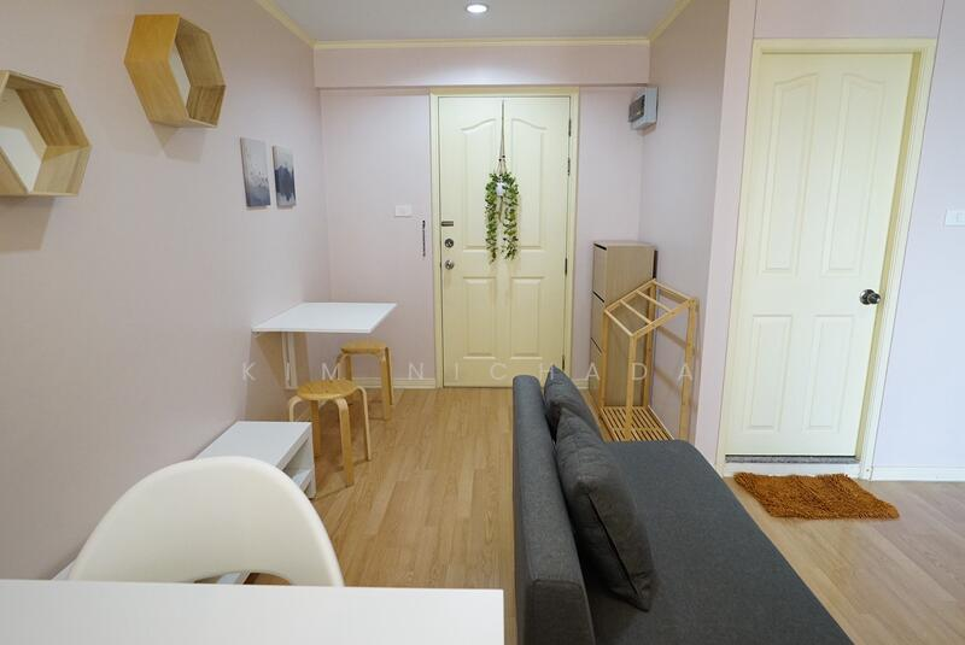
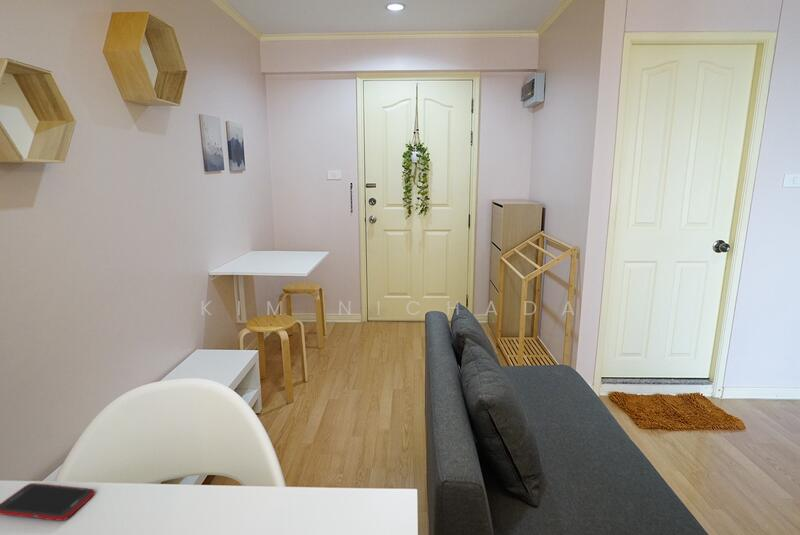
+ cell phone [0,482,96,522]
